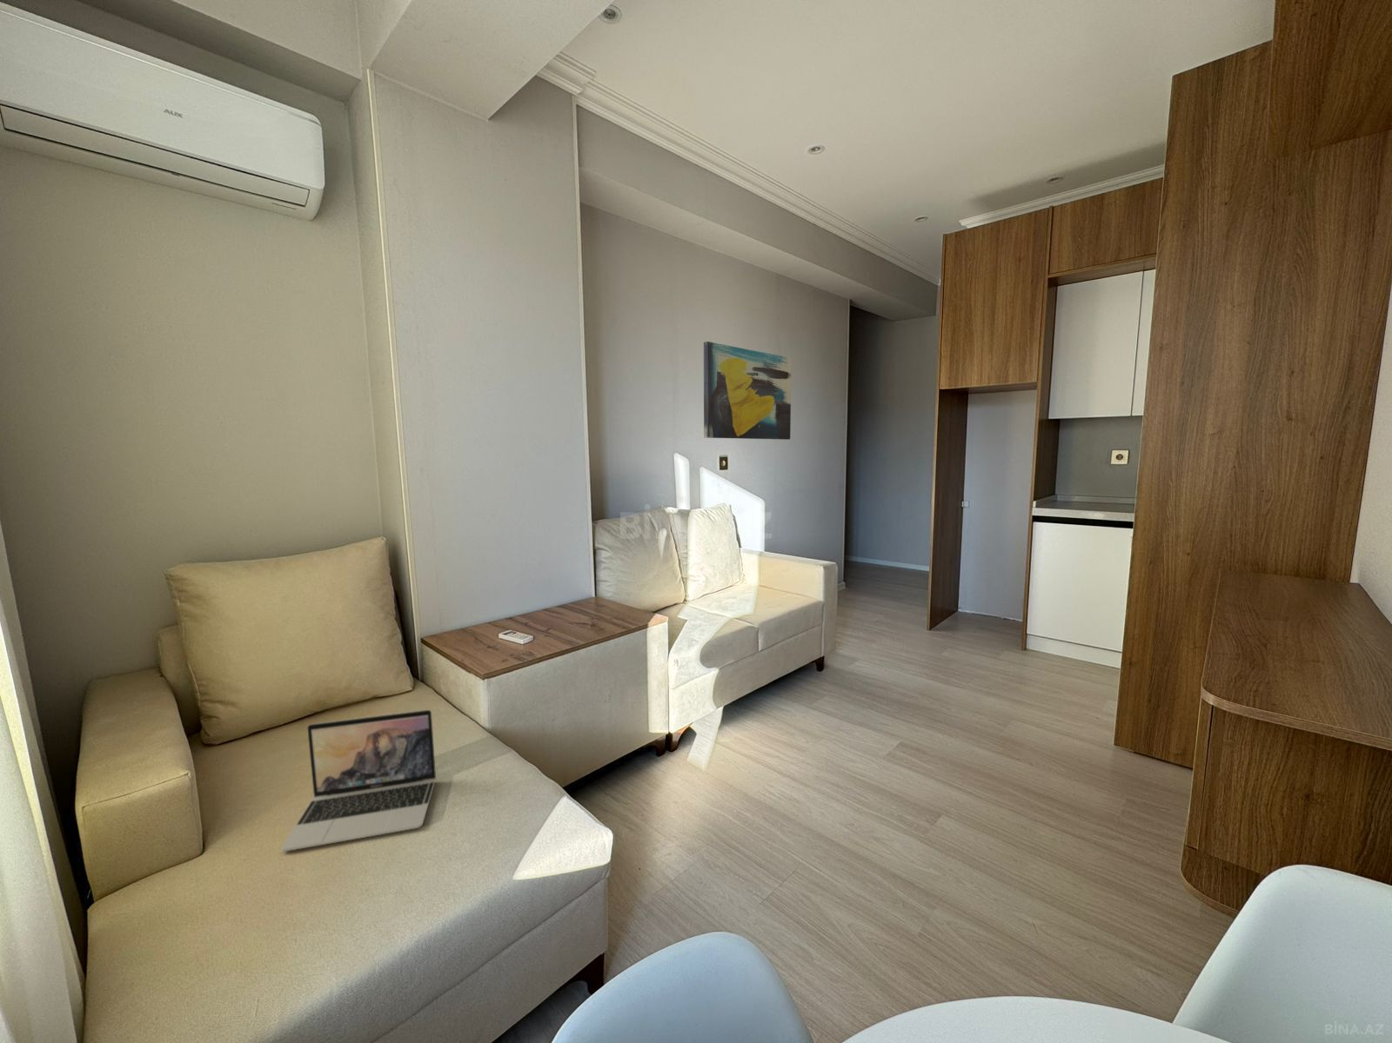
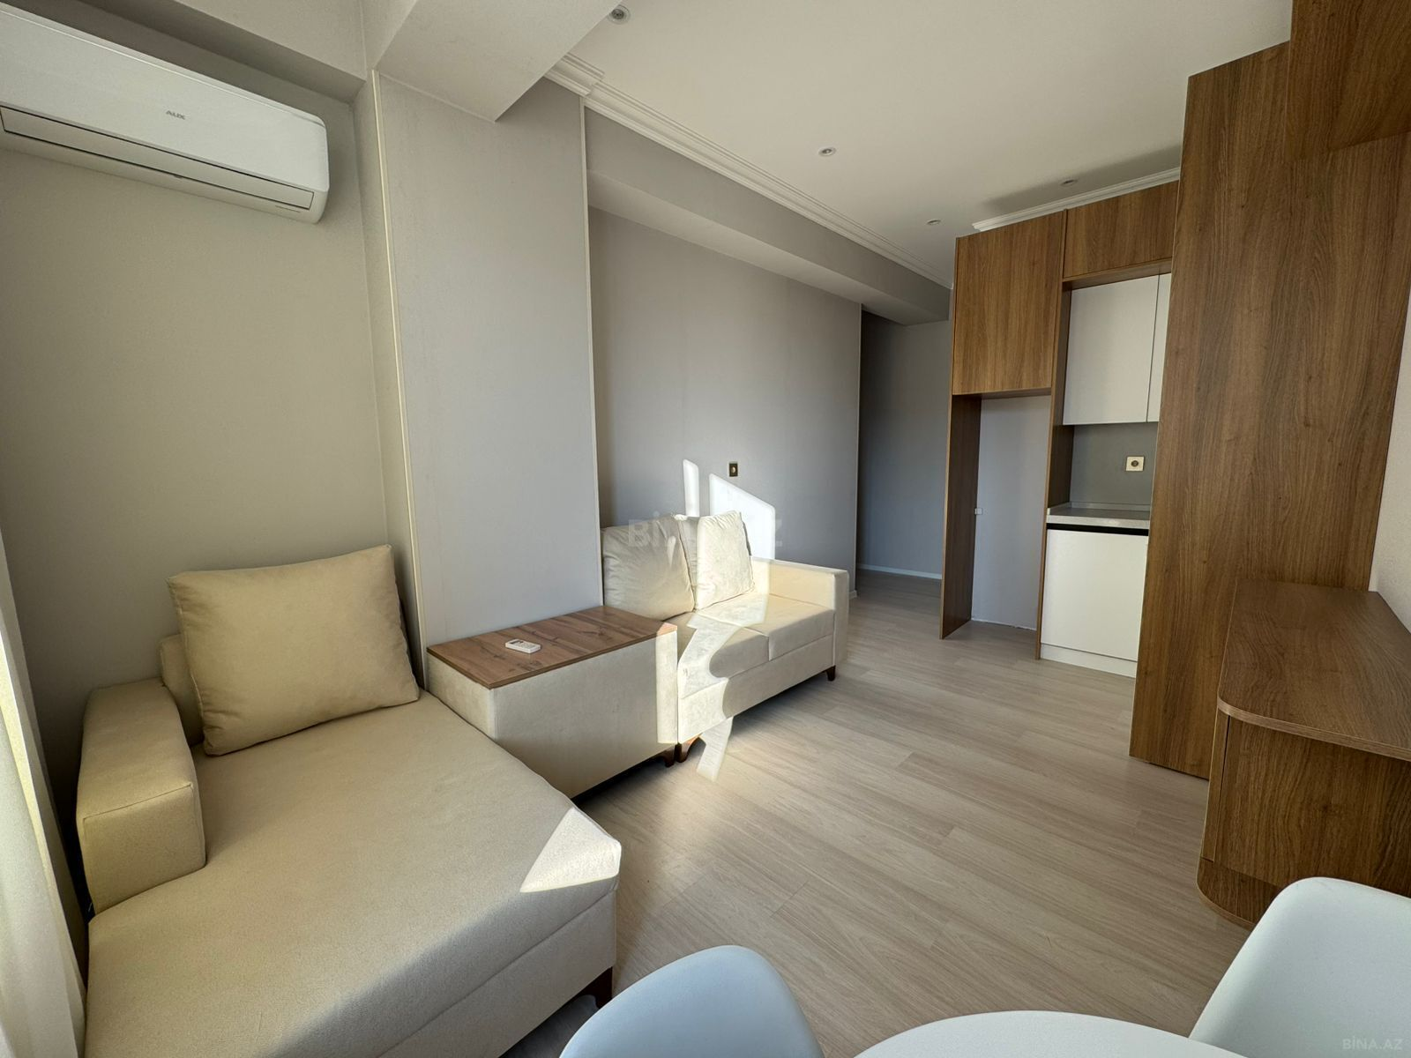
- laptop [281,709,436,852]
- wall art [703,341,792,440]
